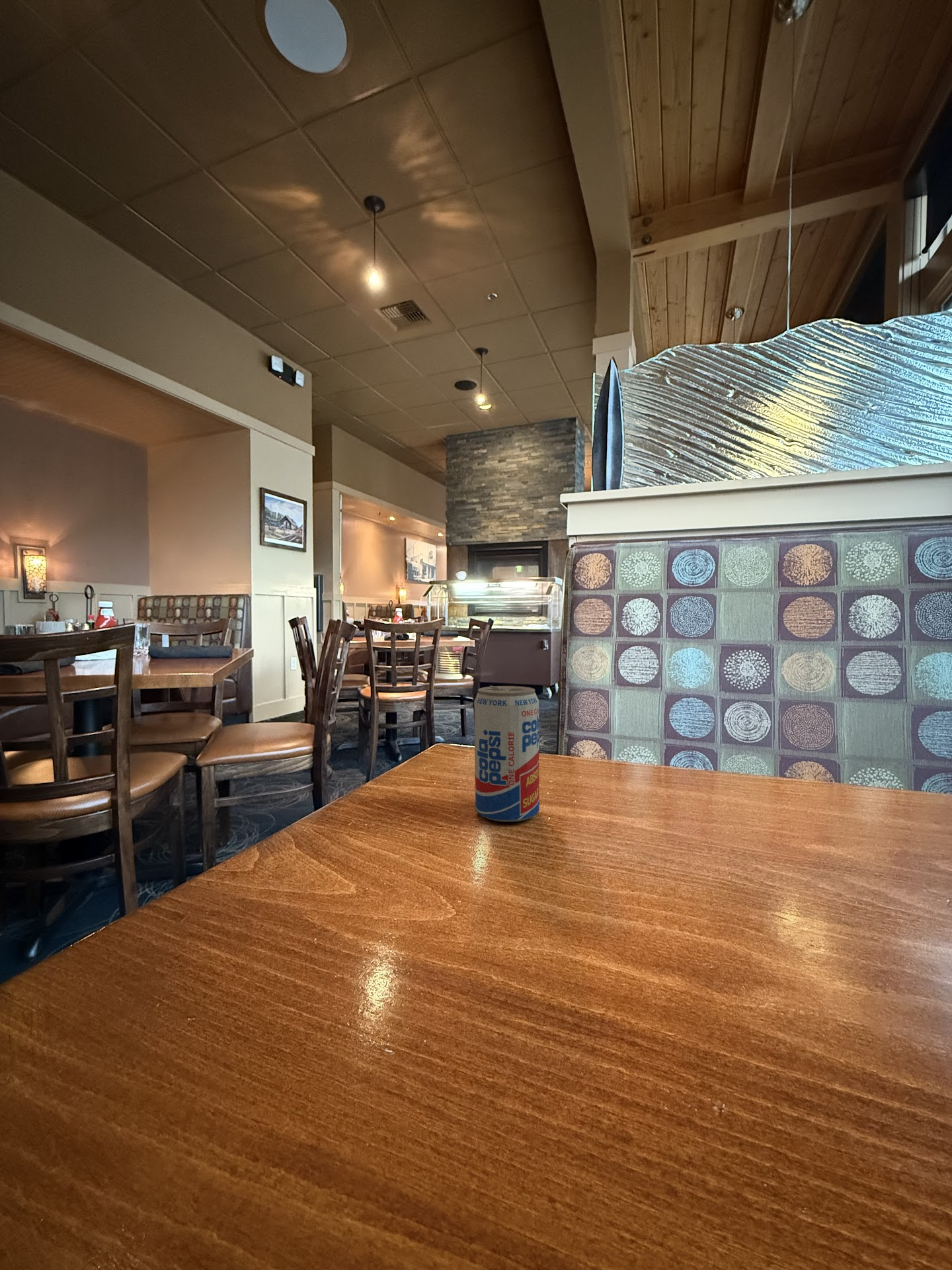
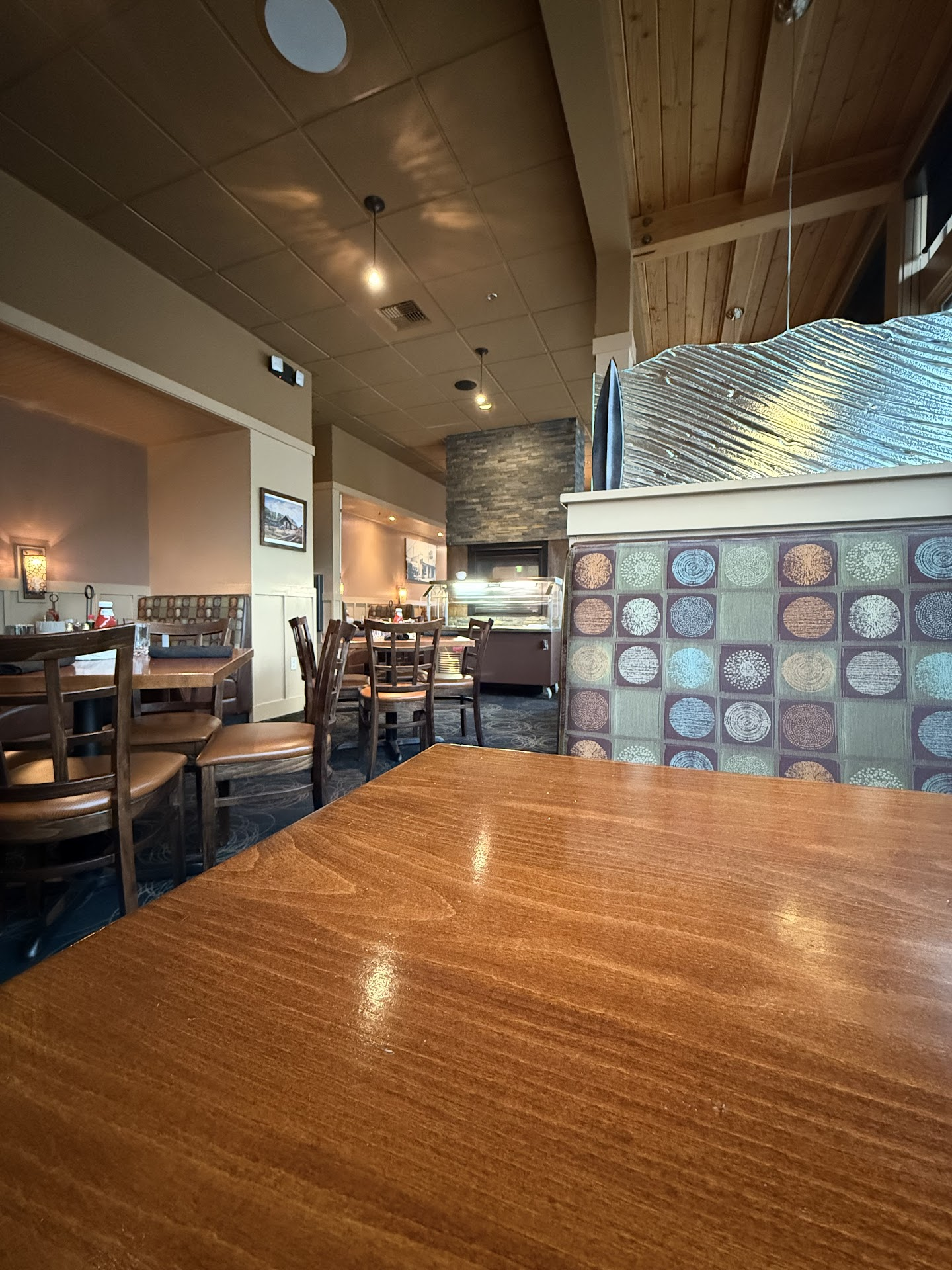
- beverage can [473,685,540,823]
